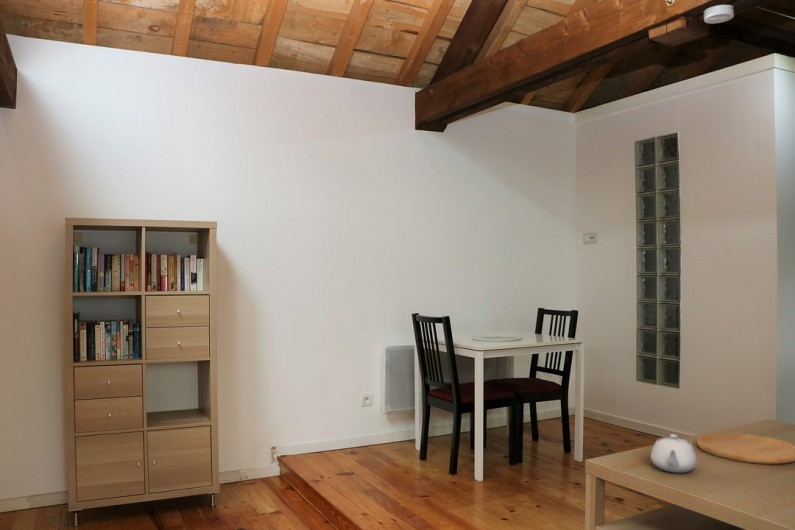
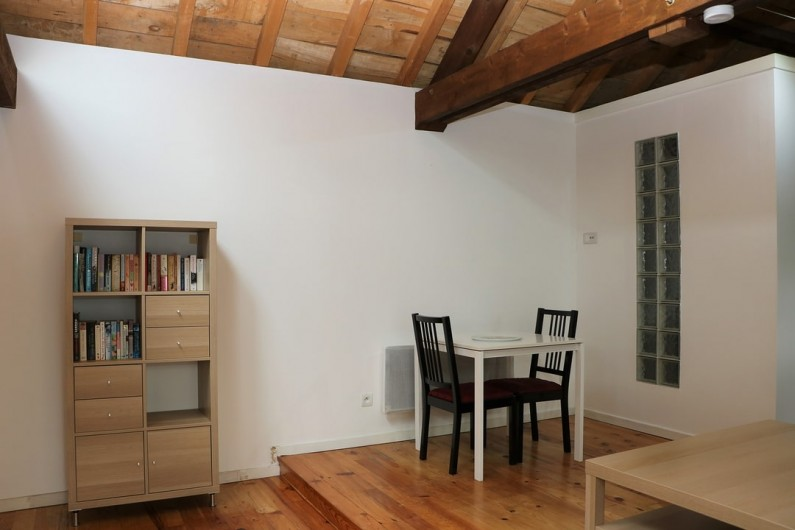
- cutting board [696,432,795,465]
- teapot [650,433,698,474]
